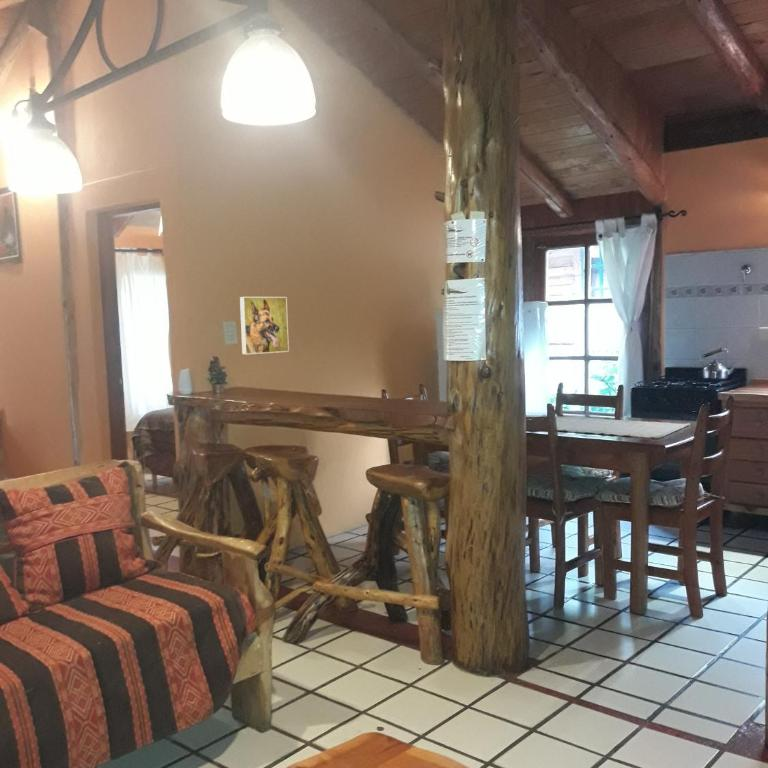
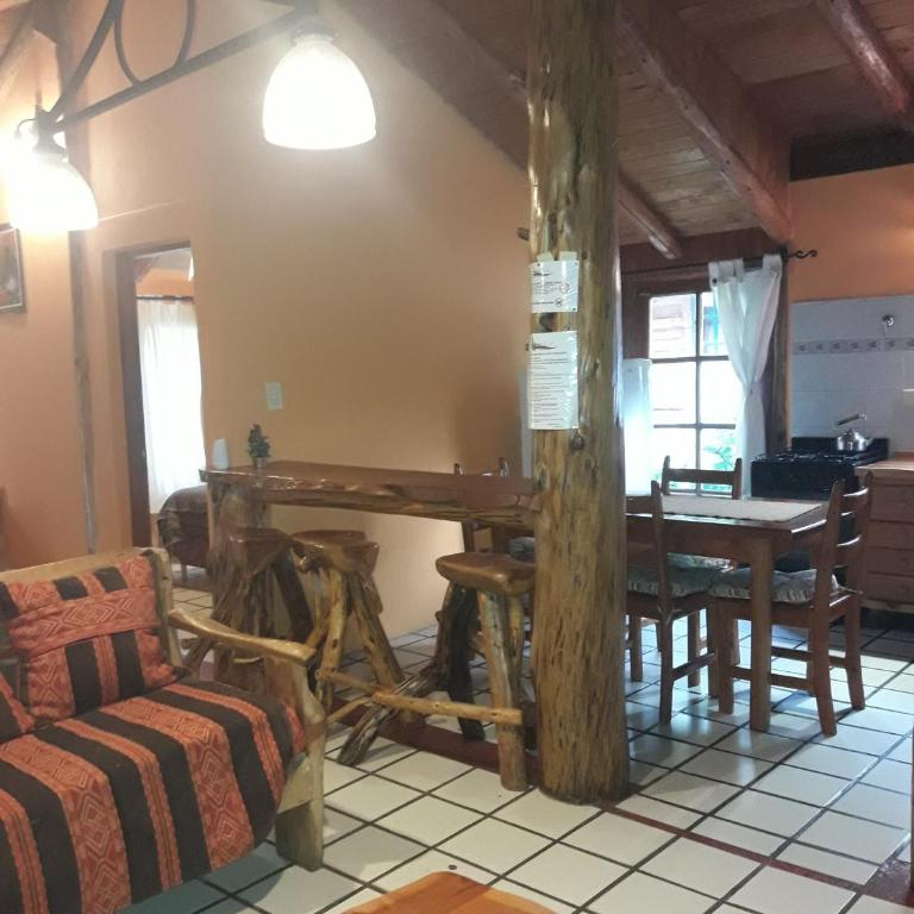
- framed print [239,296,290,355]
